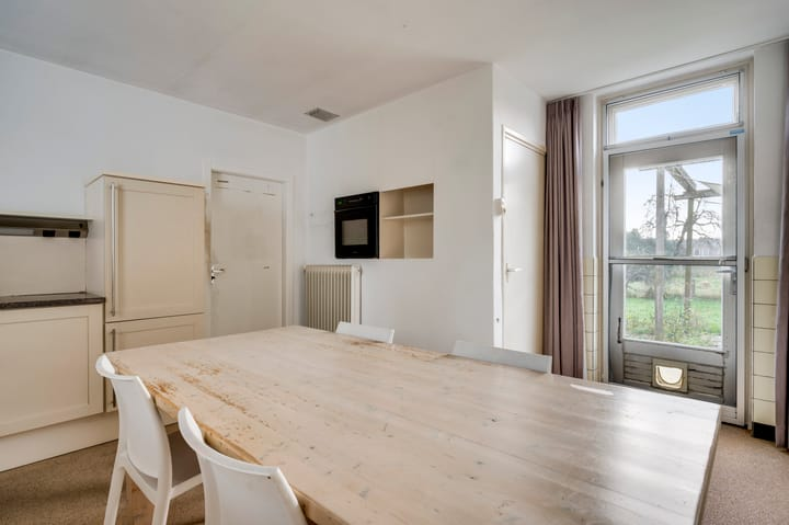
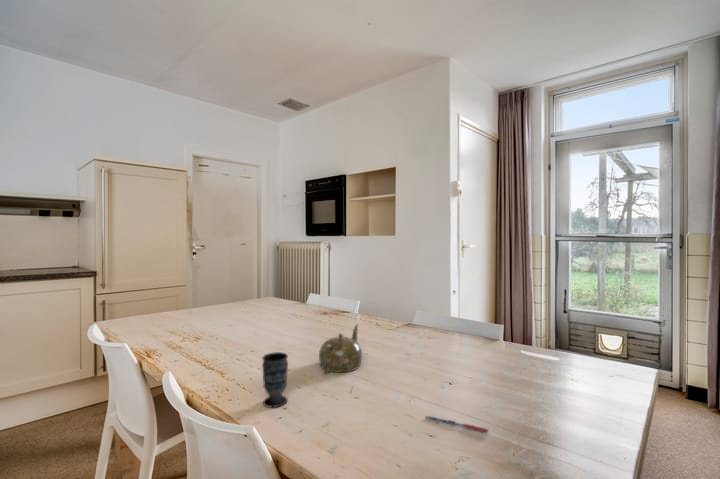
+ cup [261,351,289,408]
+ pen [425,415,489,434]
+ teapot [318,323,363,375]
